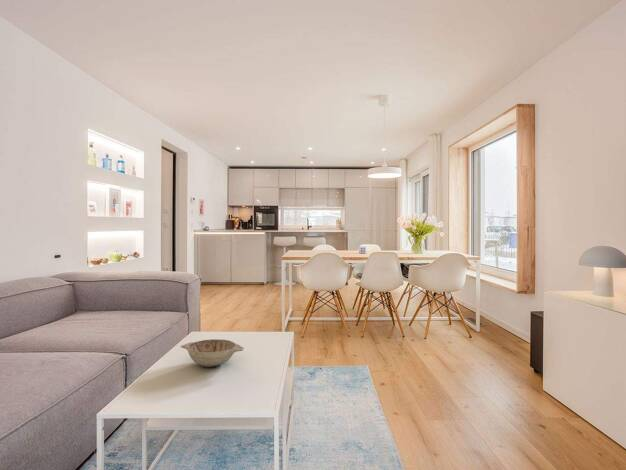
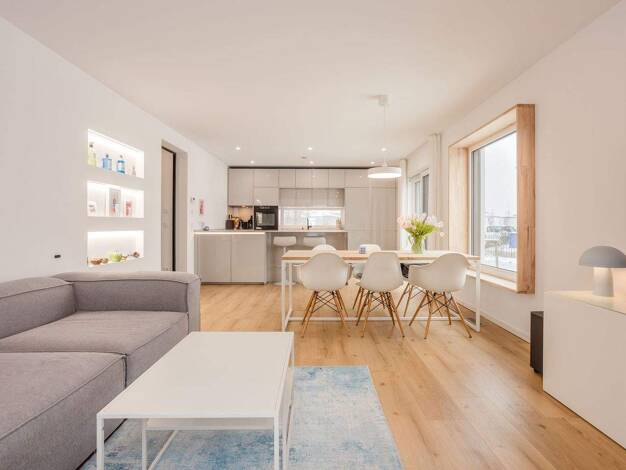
- decorative bowl [179,338,245,368]
